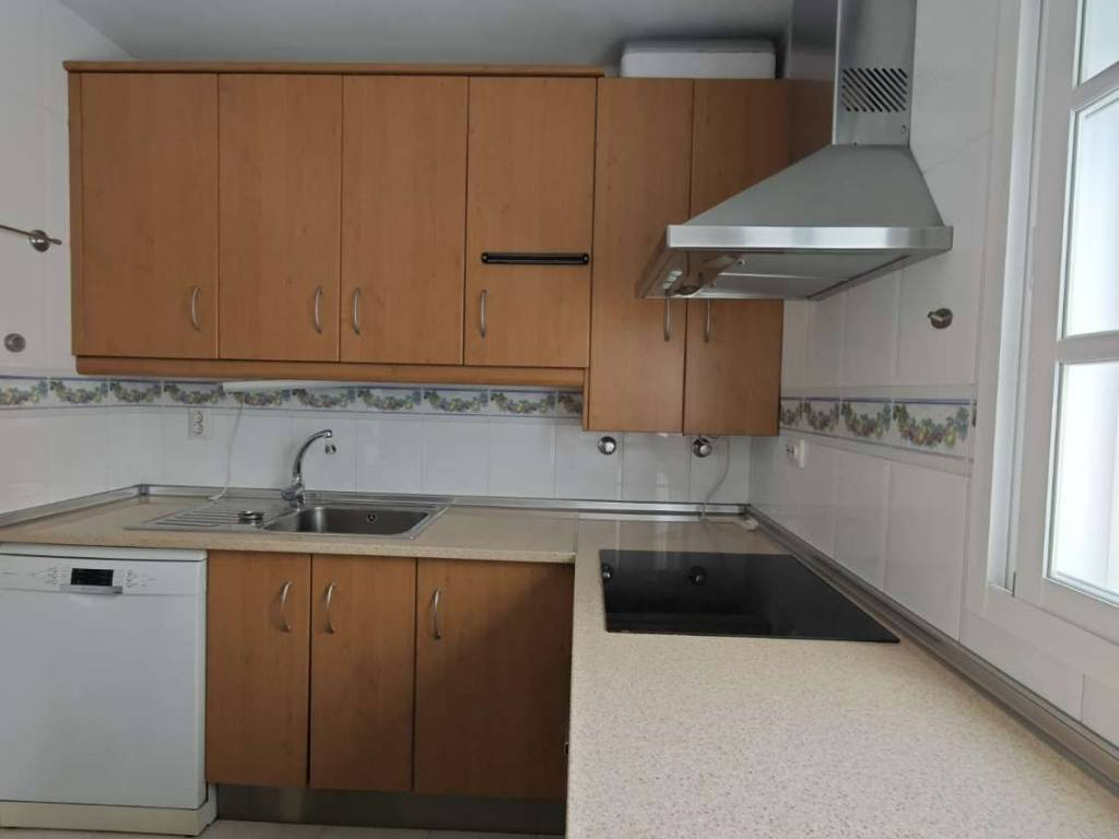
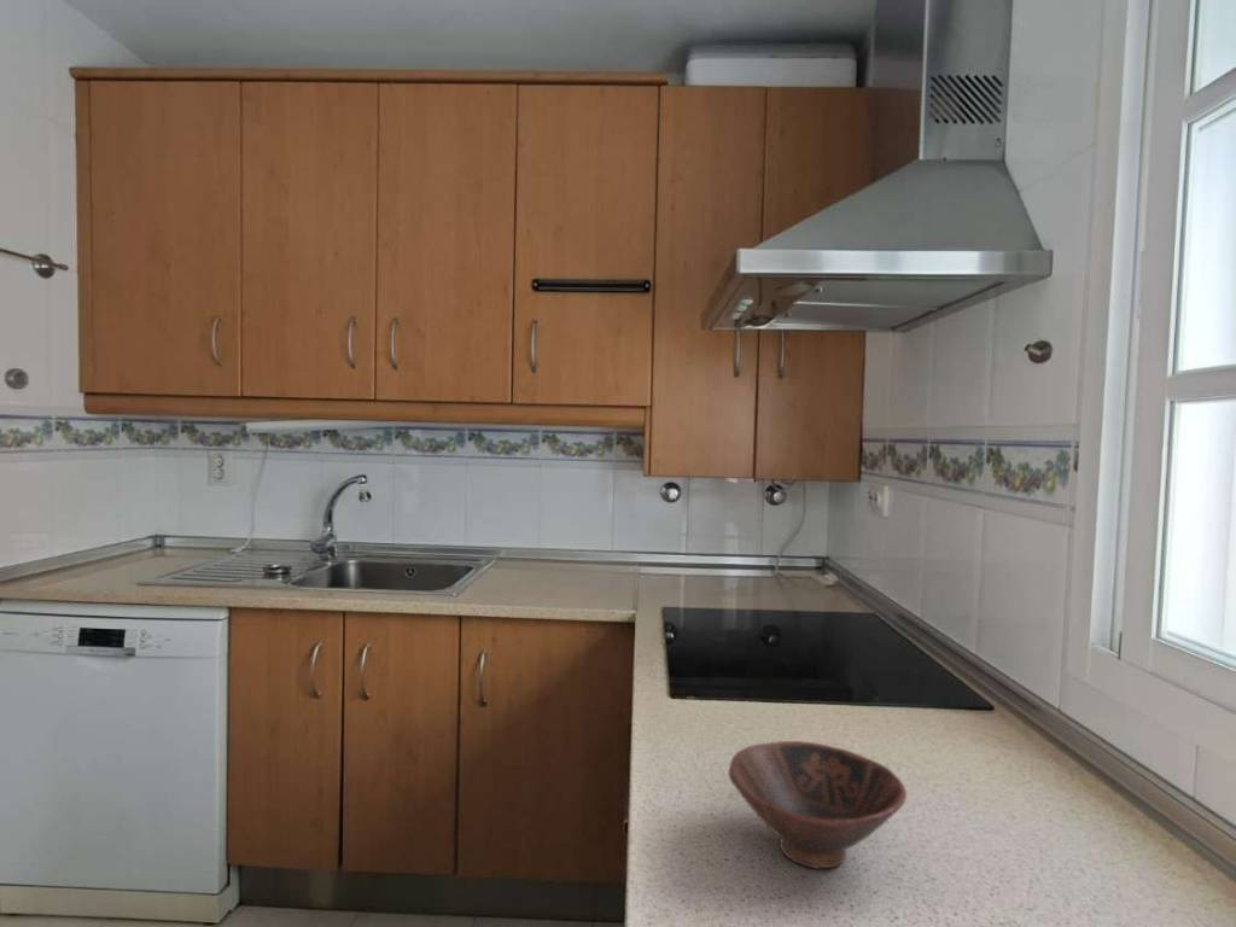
+ bowl [728,740,908,870]
